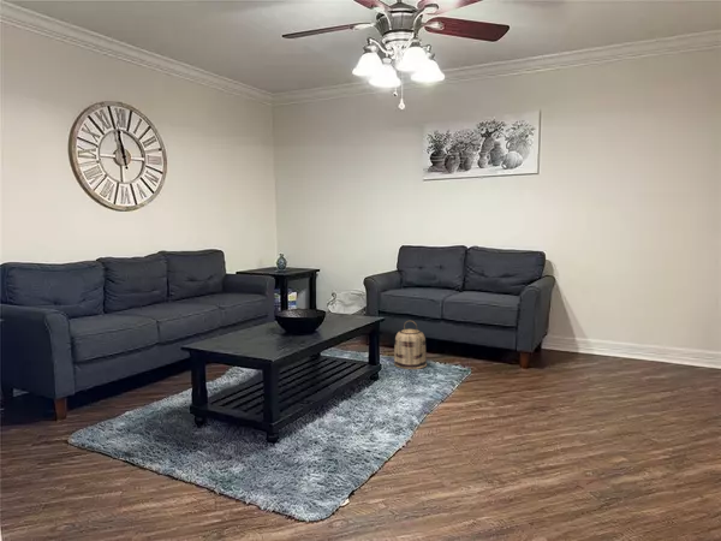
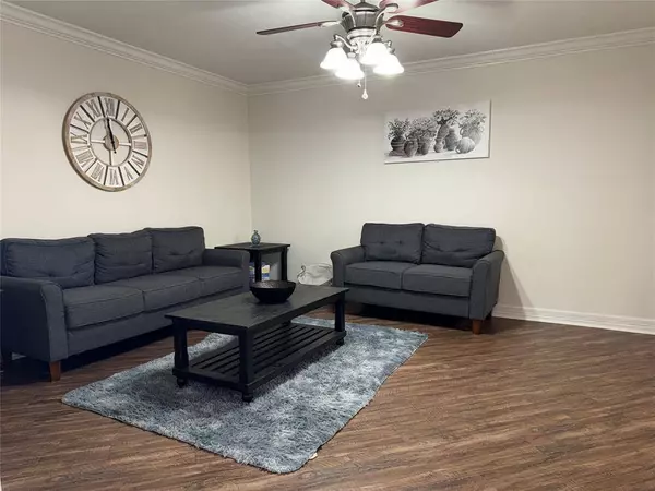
- basket [393,320,428,370]
